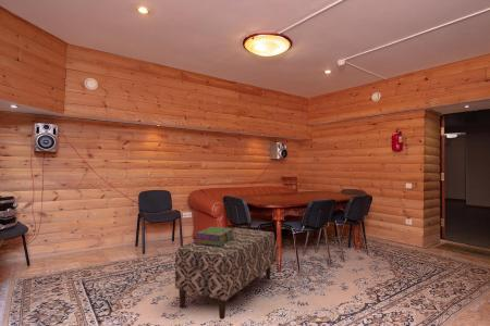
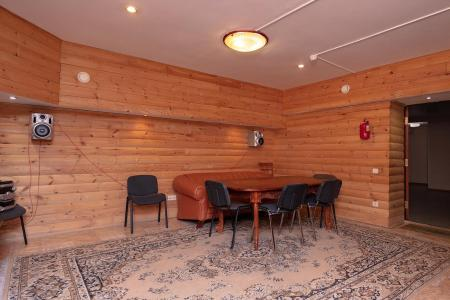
- stack of books [193,226,234,246]
- bench [174,227,275,321]
